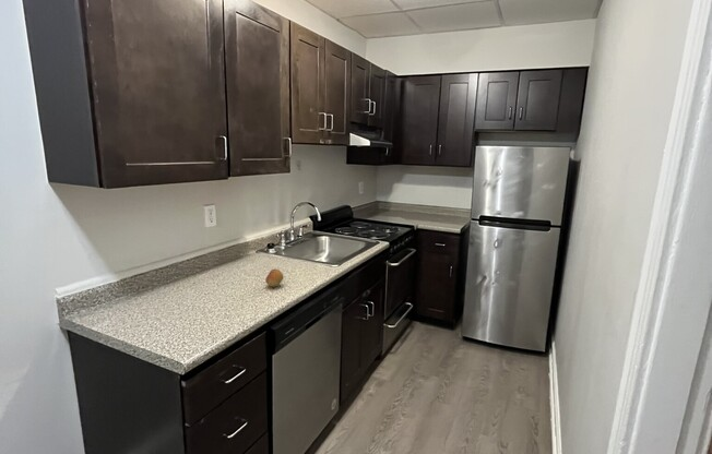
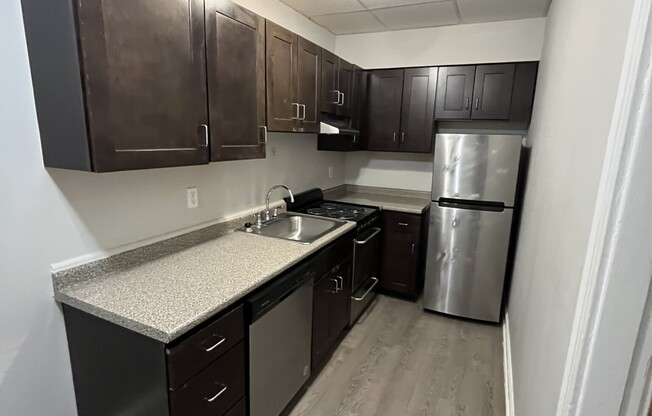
- fruit [264,267,285,288]
